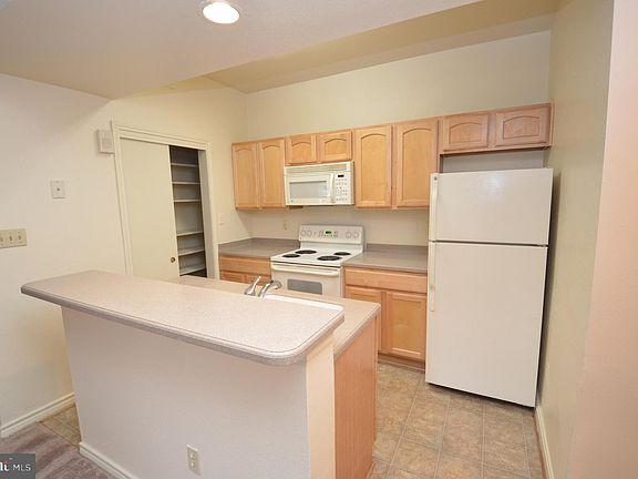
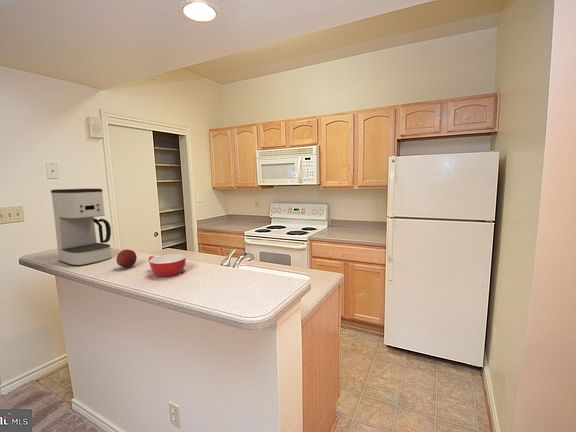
+ apple [116,249,138,268]
+ coffee maker [50,188,113,267]
+ bowl [148,253,187,278]
